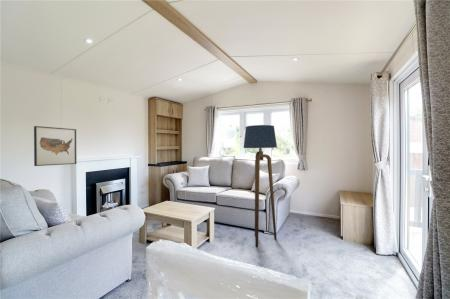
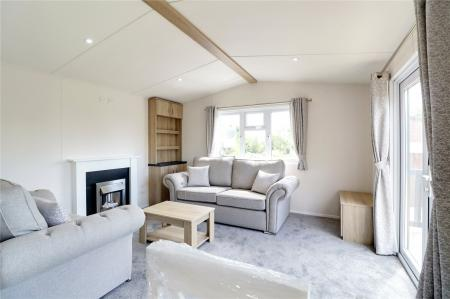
- wall art [33,125,78,167]
- floor lamp [243,124,278,248]
